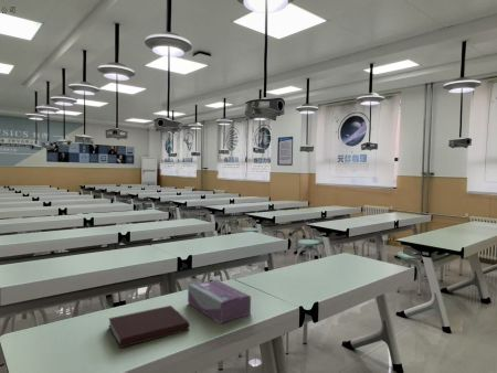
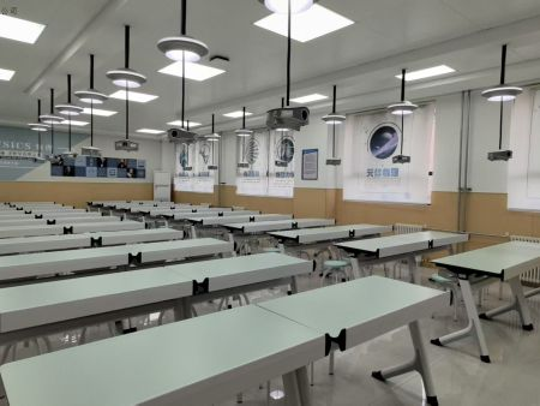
- notebook [107,305,190,349]
- tissue box [187,278,252,324]
